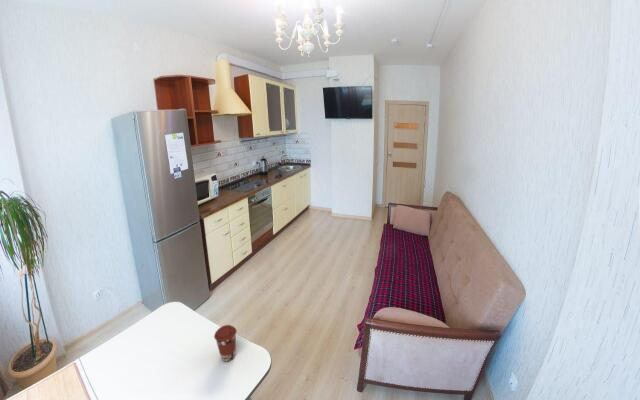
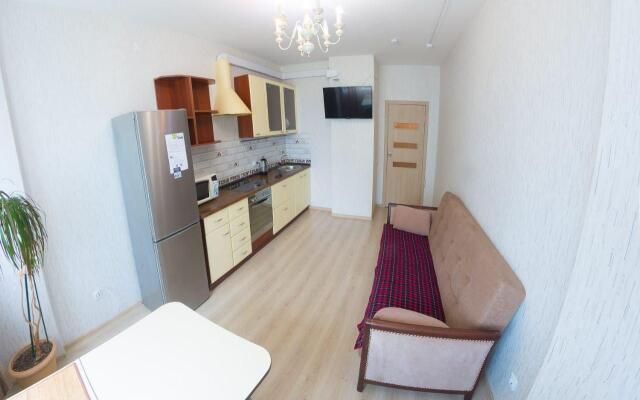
- coffee cup [213,324,238,363]
